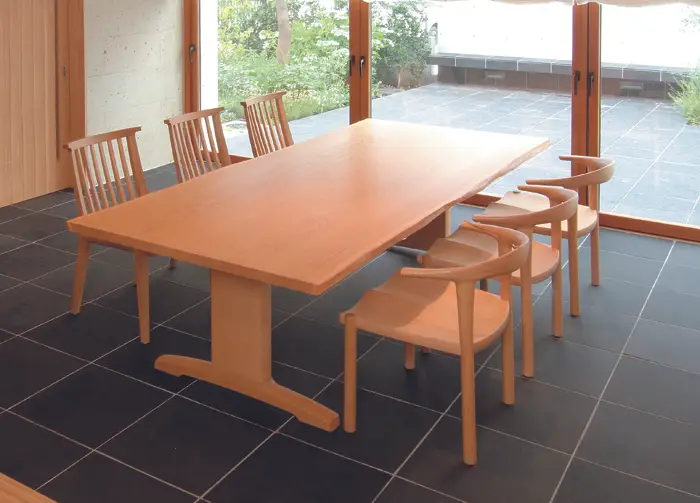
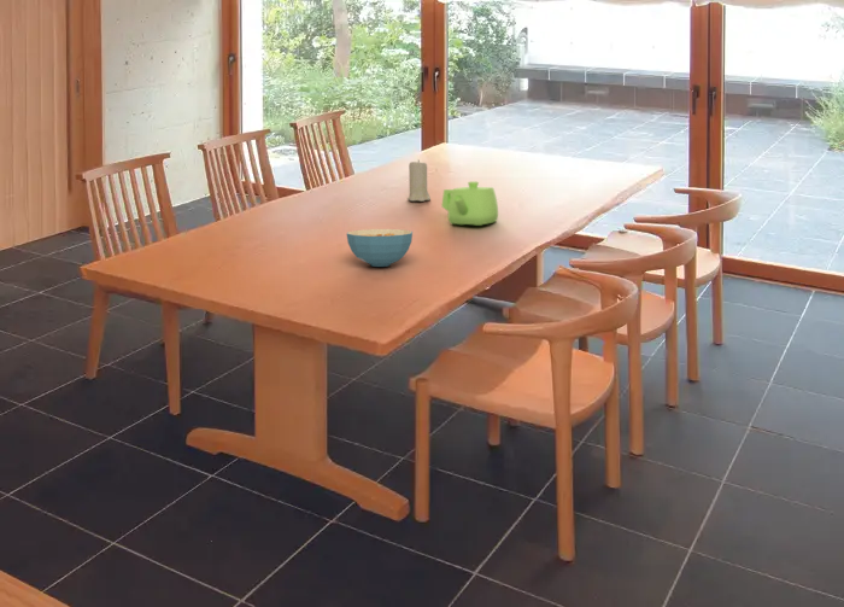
+ teapot [440,180,499,227]
+ candle [406,159,432,203]
+ cereal bowl [346,228,414,268]
